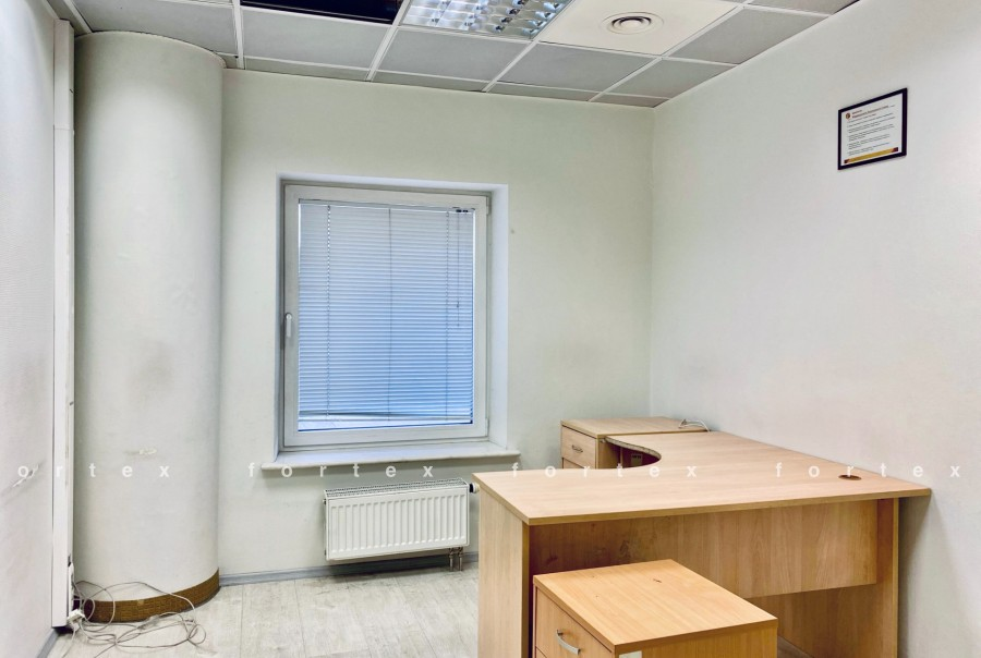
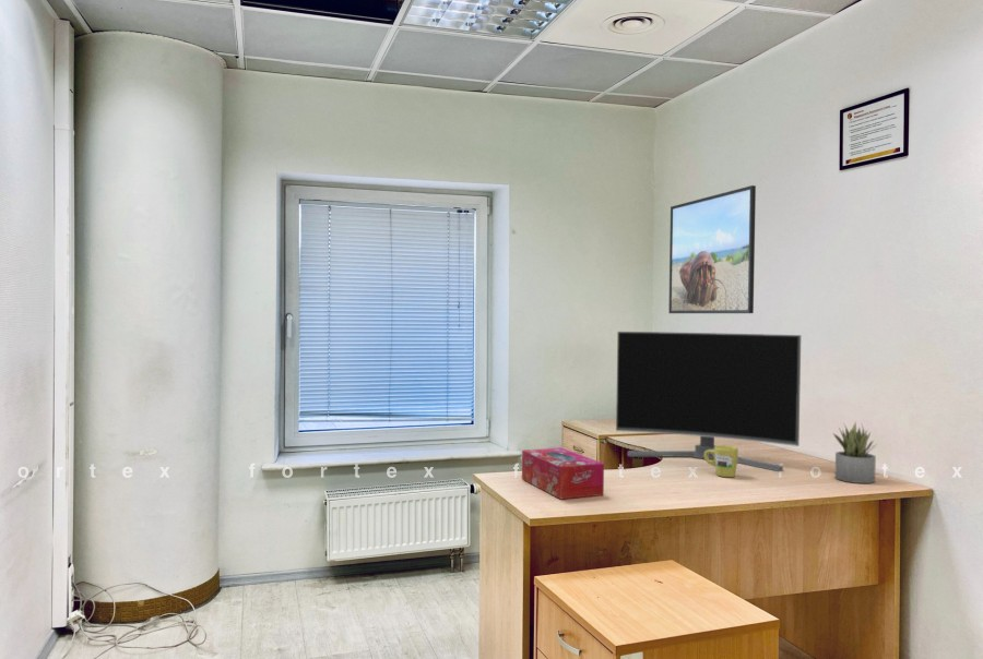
+ tissue box [521,446,605,500]
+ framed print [667,184,757,314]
+ mug [704,444,739,478]
+ computer monitor [615,331,802,472]
+ succulent plant [832,421,879,484]
